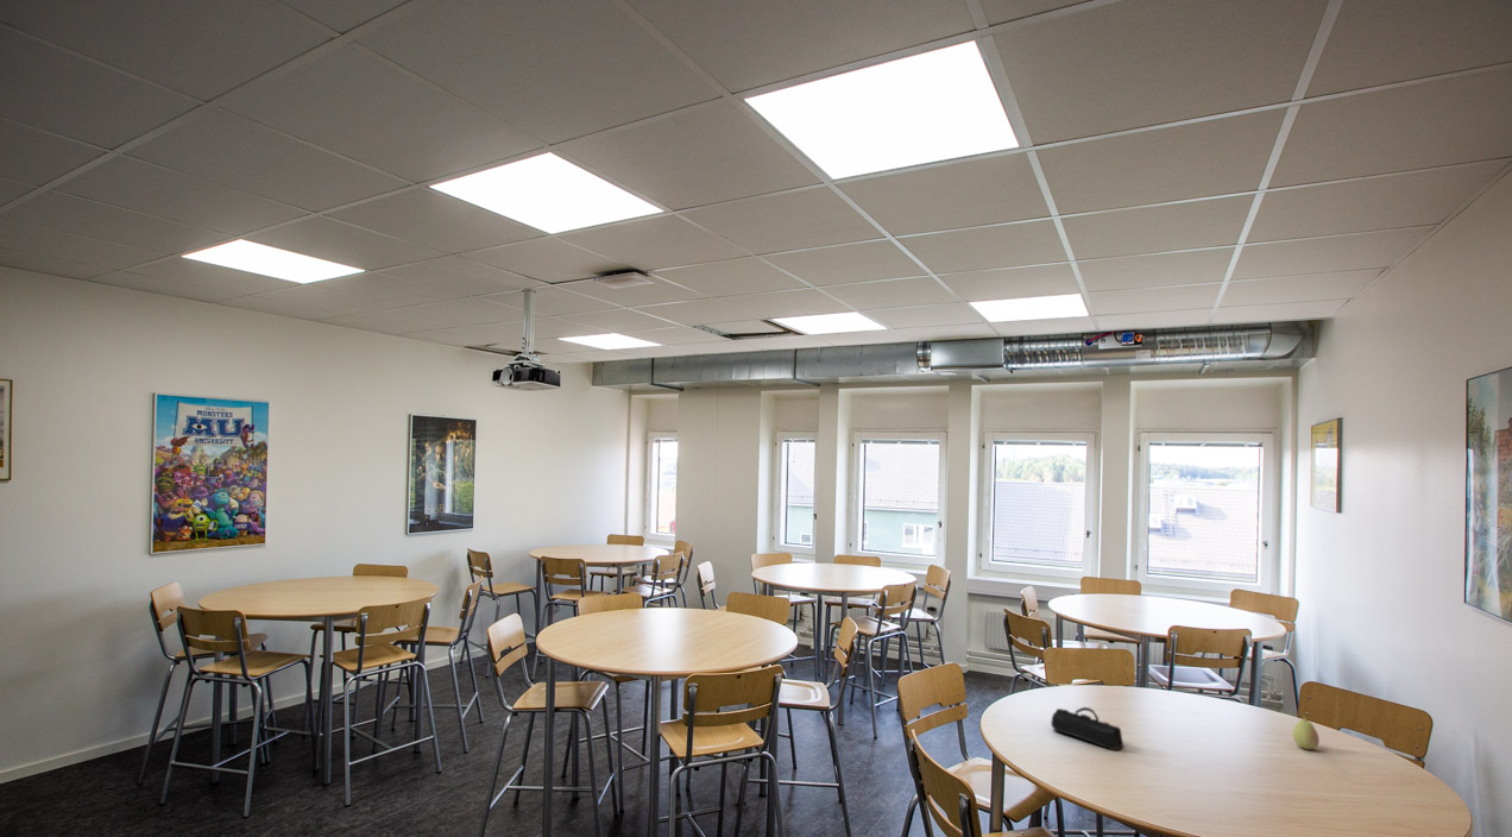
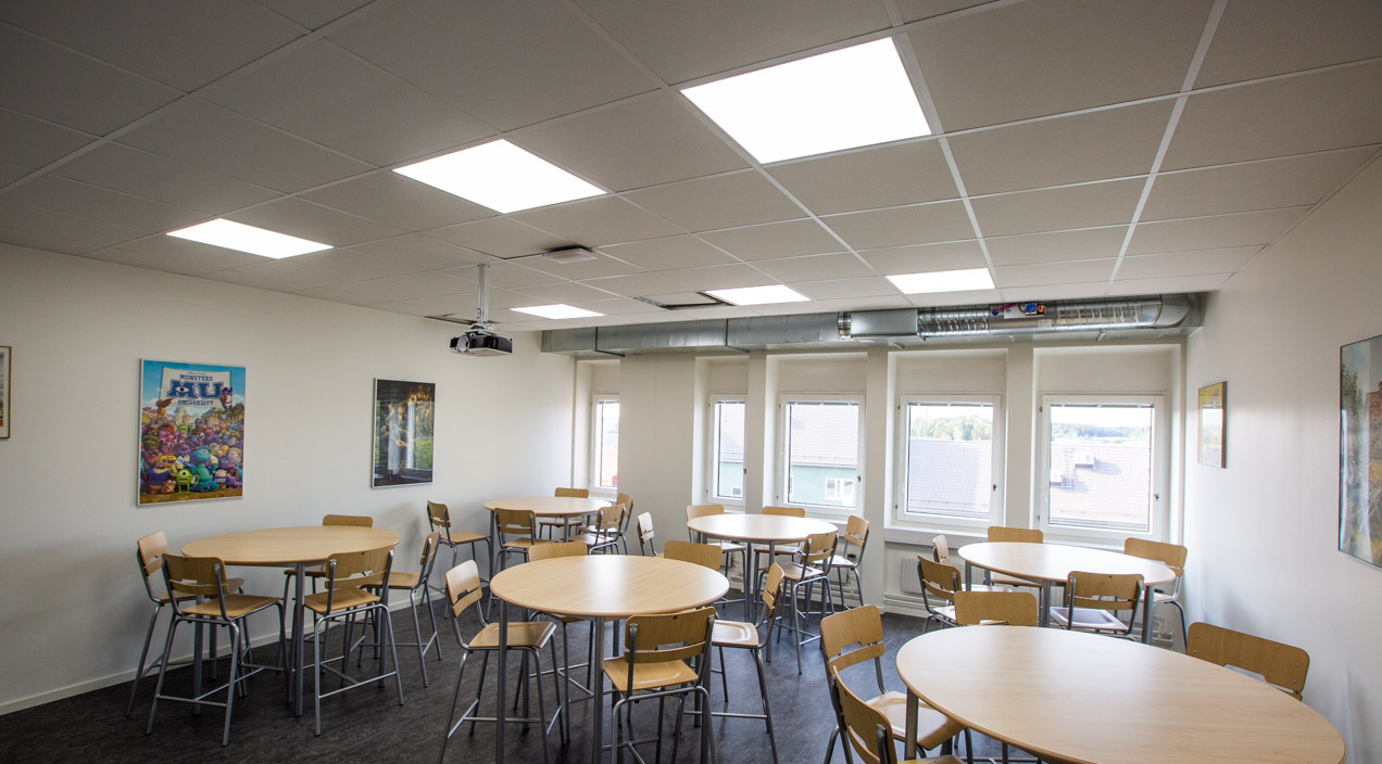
- fruit [1291,710,1321,750]
- pencil case [1050,706,1124,751]
